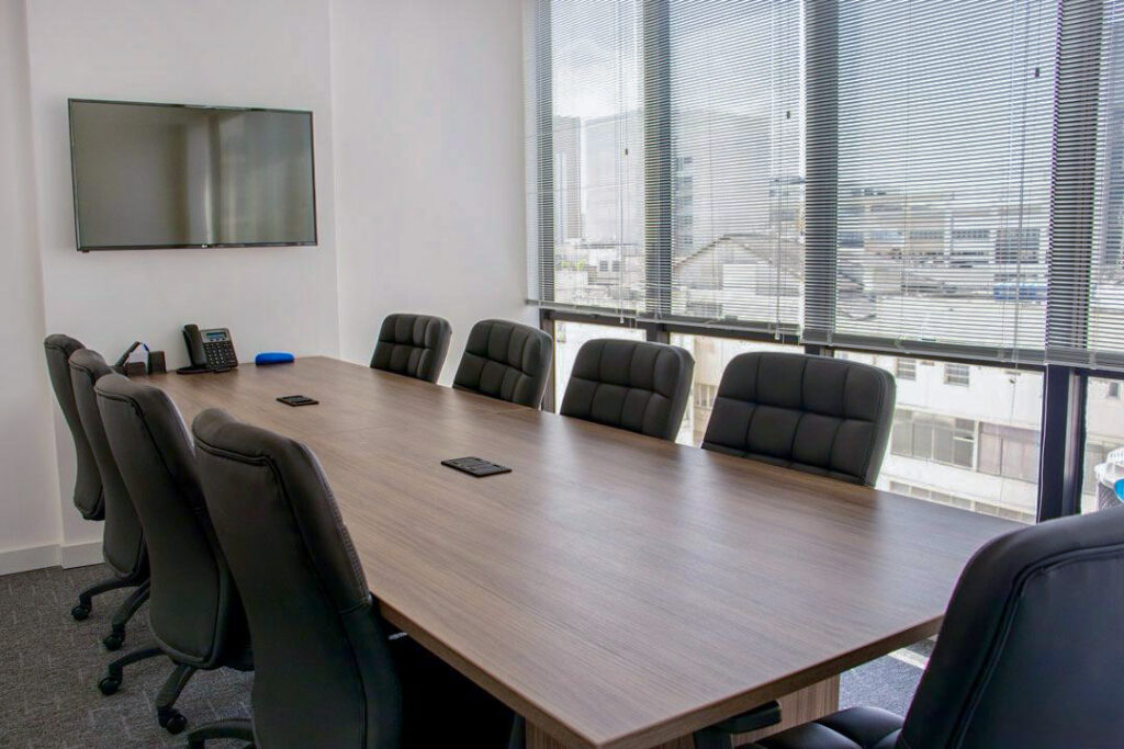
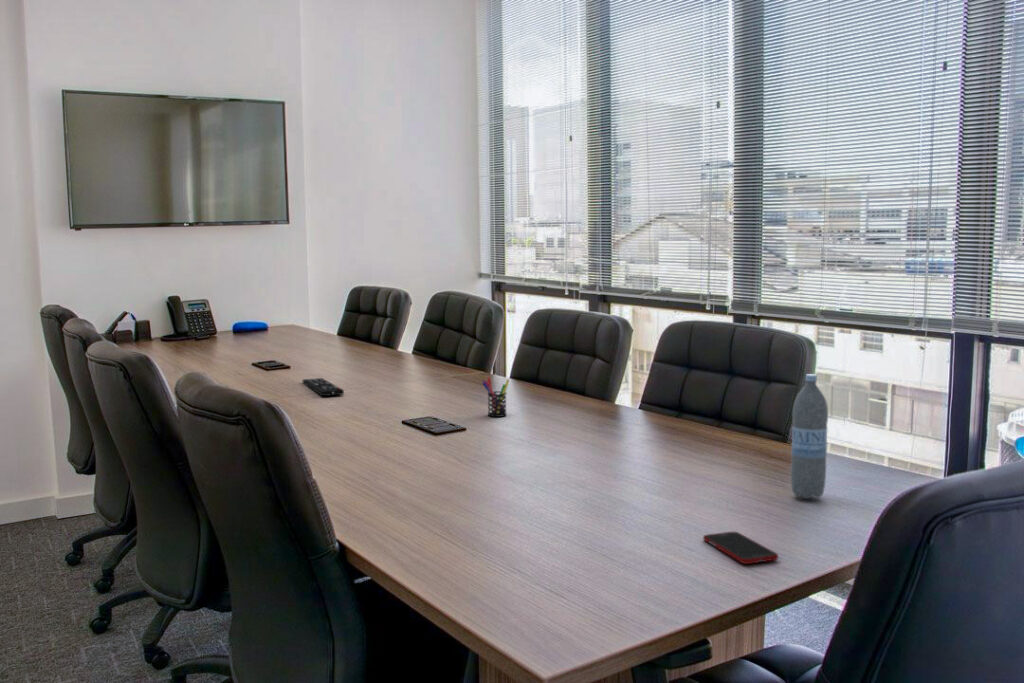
+ water bottle [790,373,829,500]
+ cell phone [702,531,779,565]
+ remote control [302,377,345,397]
+ pen holder [481,376,510,418]
